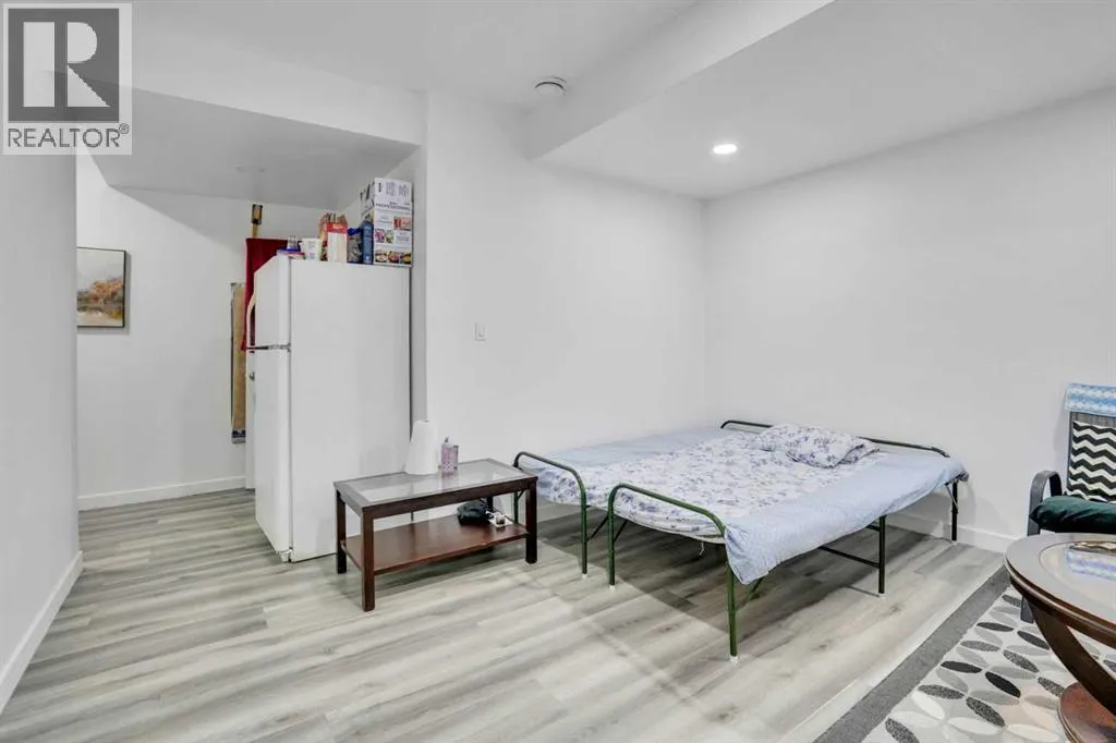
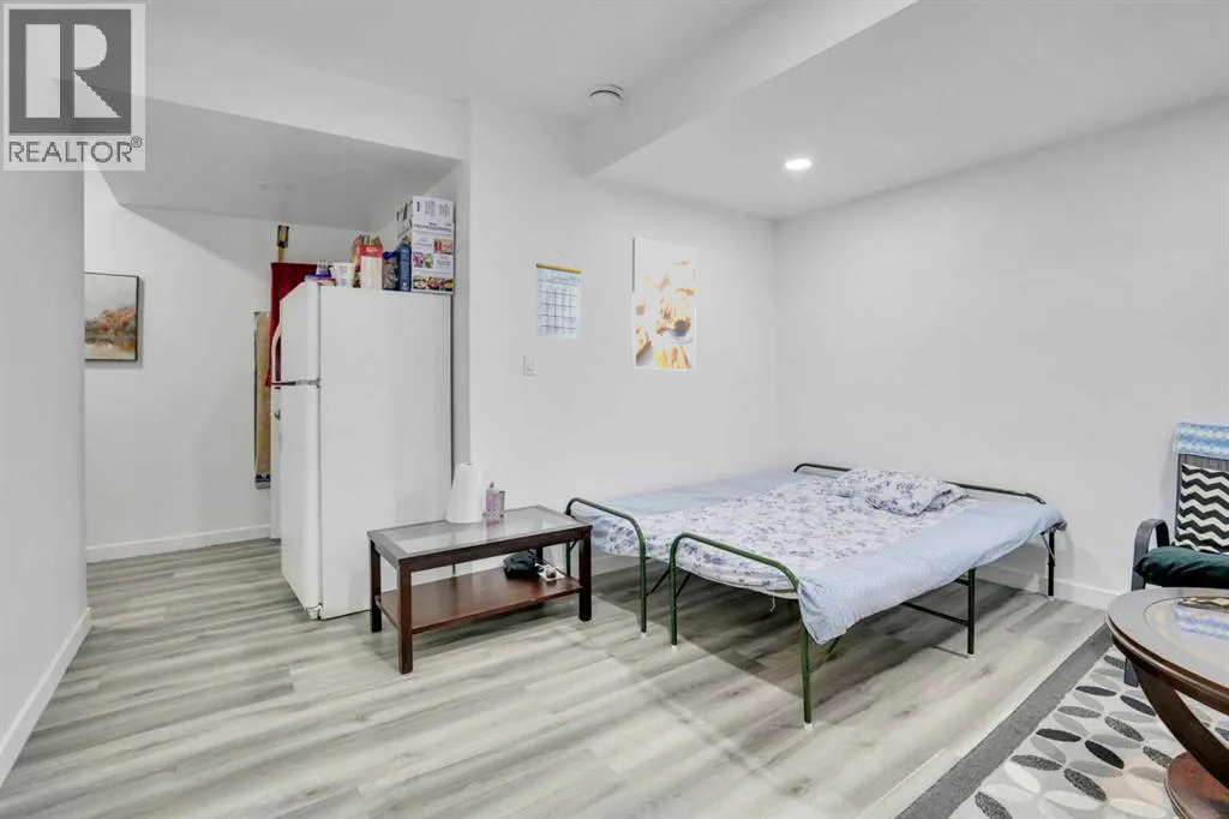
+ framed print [630,237,697,372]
+ calendar [535,250,582,340]
